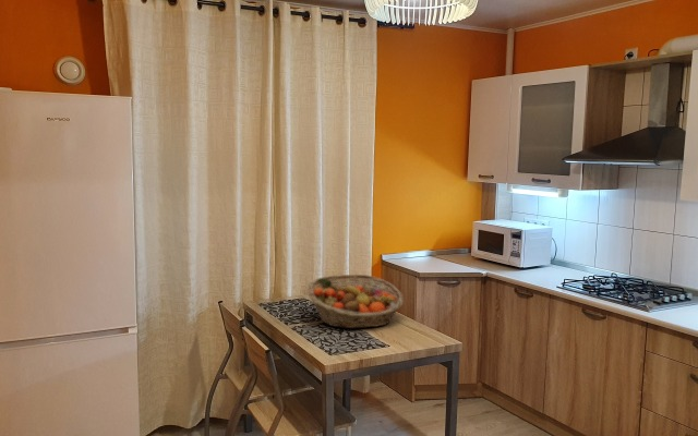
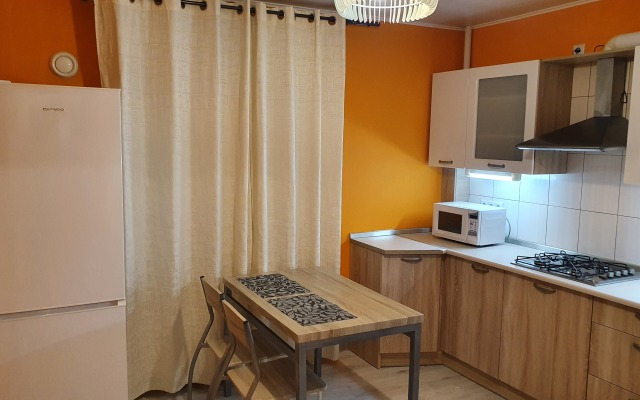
- fruit basket [308,274,405,329]
